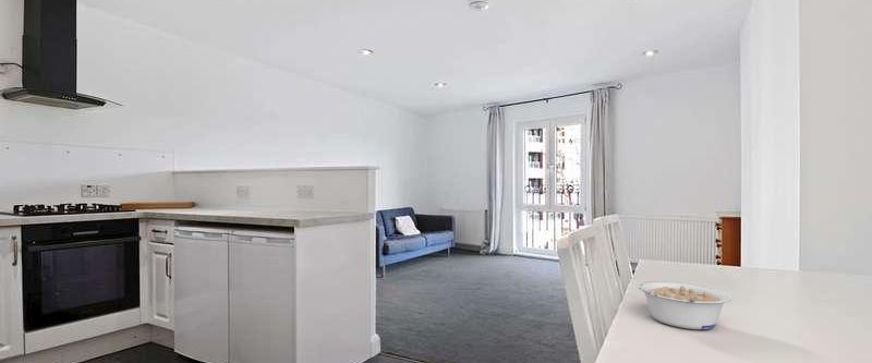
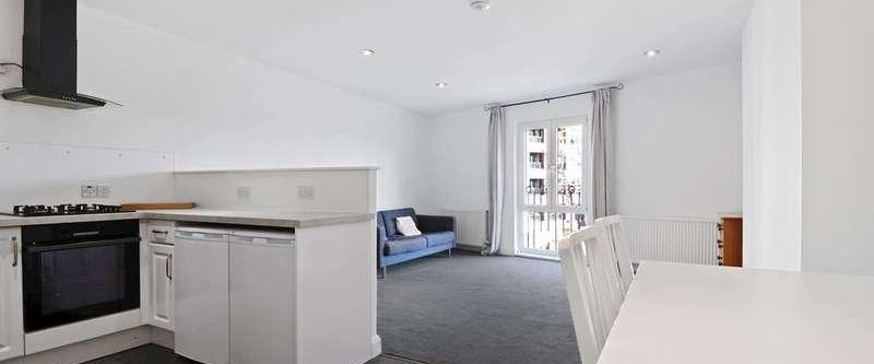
- legume [637,280,732,330]
